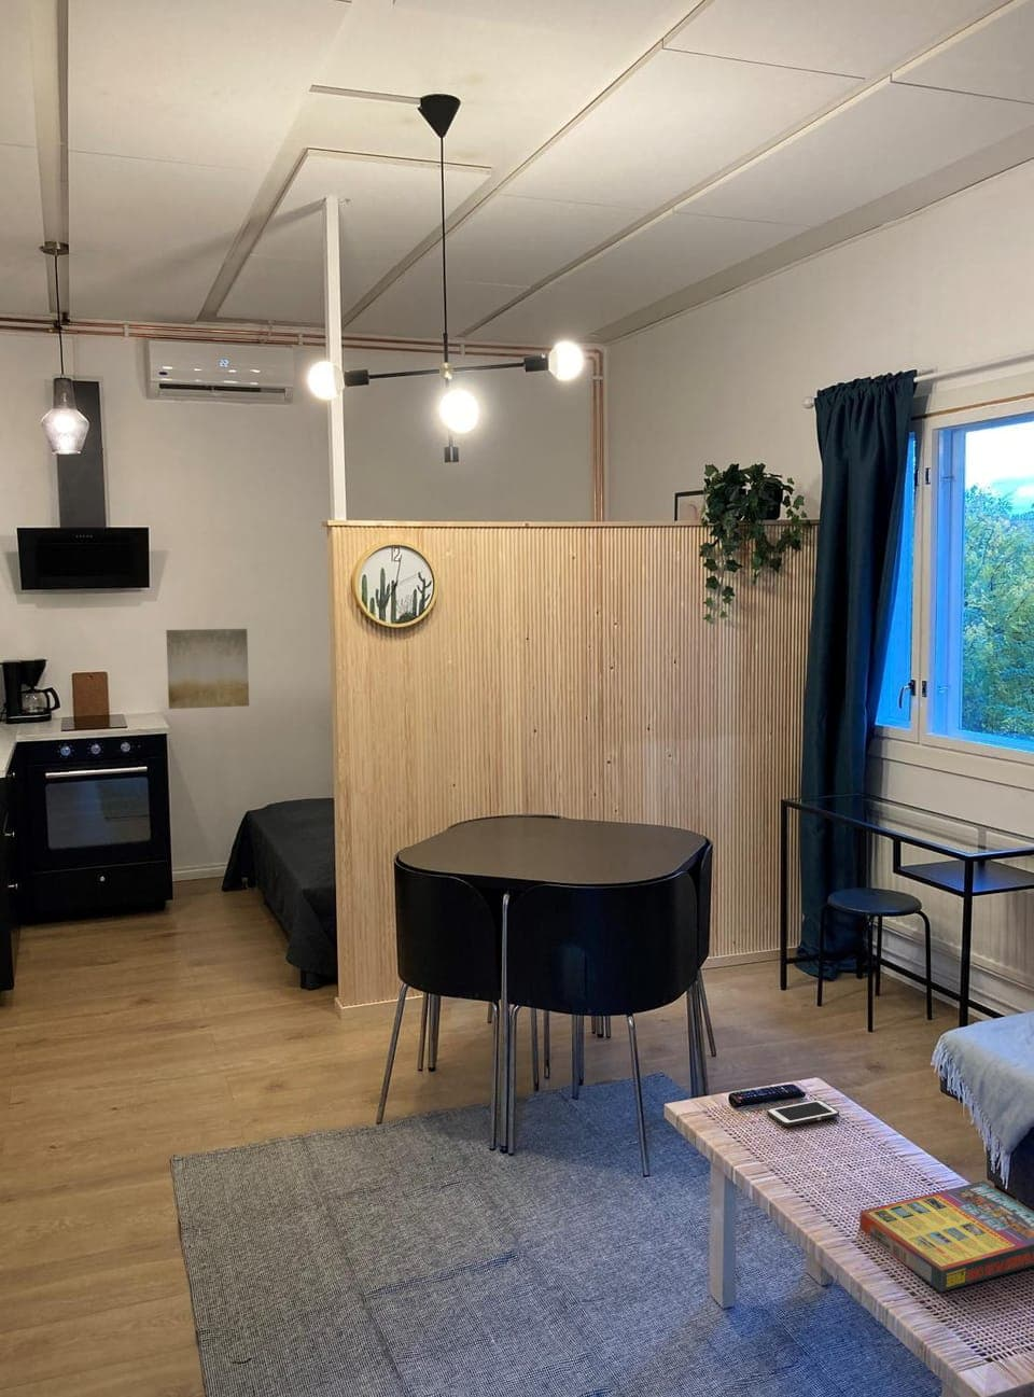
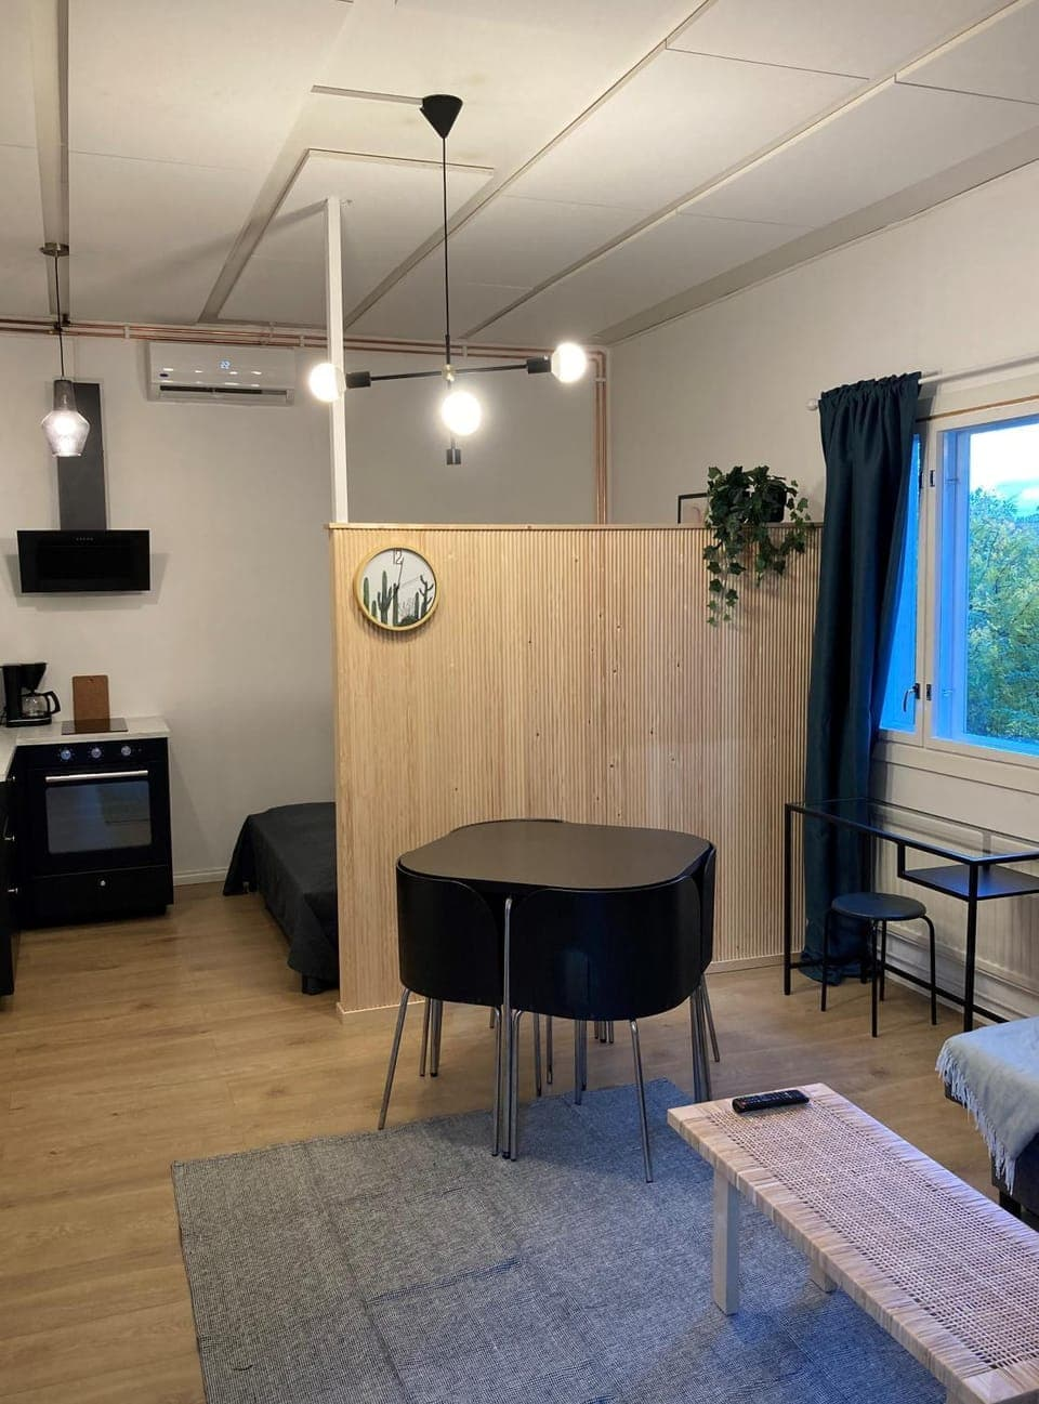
- cell phone [766,1098,840,1128]
- wall art [165,628,250,709]
- game compilation box [858,1181,1034,1293]
